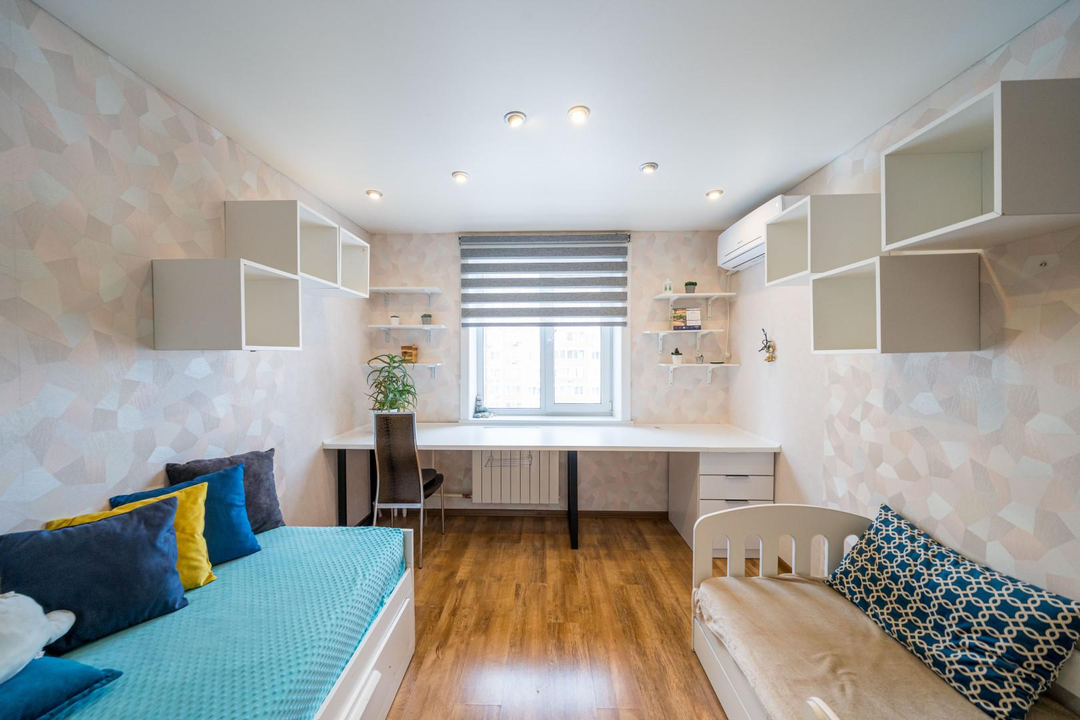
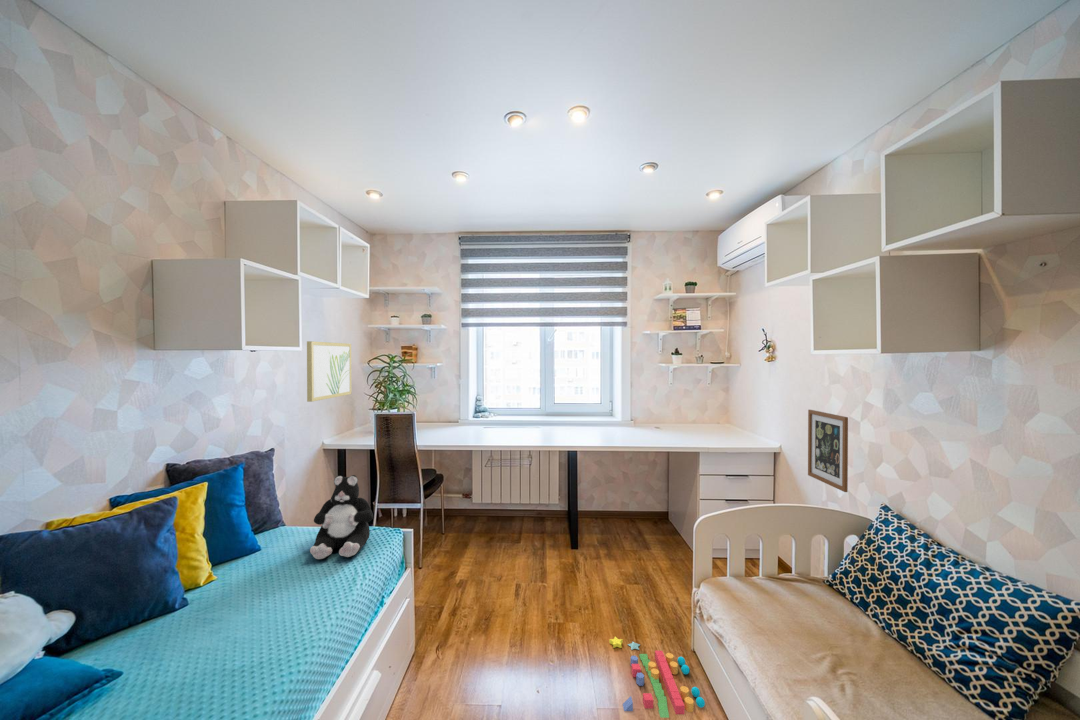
+ plush toy [309,474,374,560]
+ wall art [306,340,352,403]
+ wall art [807,409,849,493]
+ toy train [608,636,706,719]
